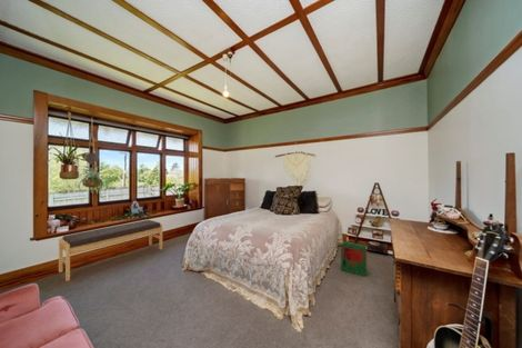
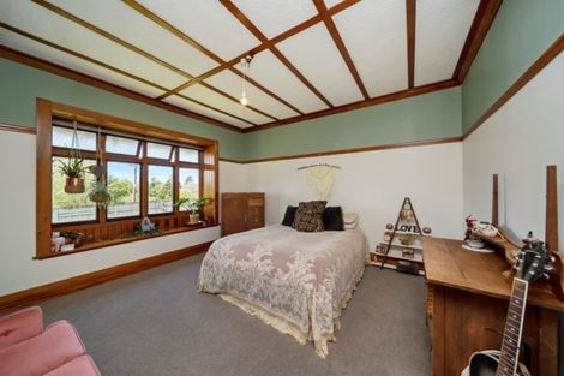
- cardboard box [340,240,368,278]
- bench [58,219,163,282]
